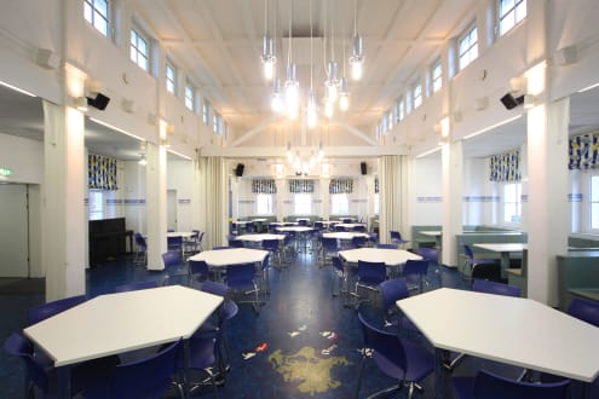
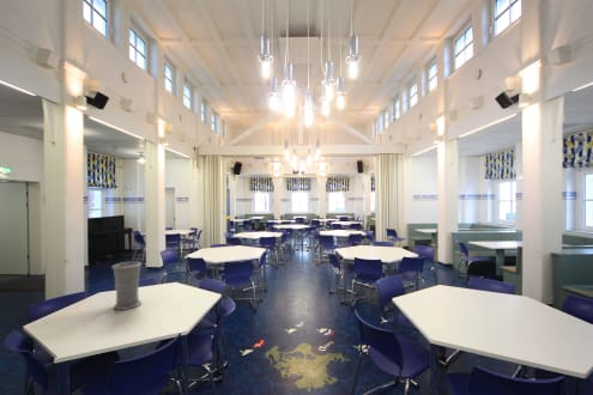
+ vase [110,261,143,311]
